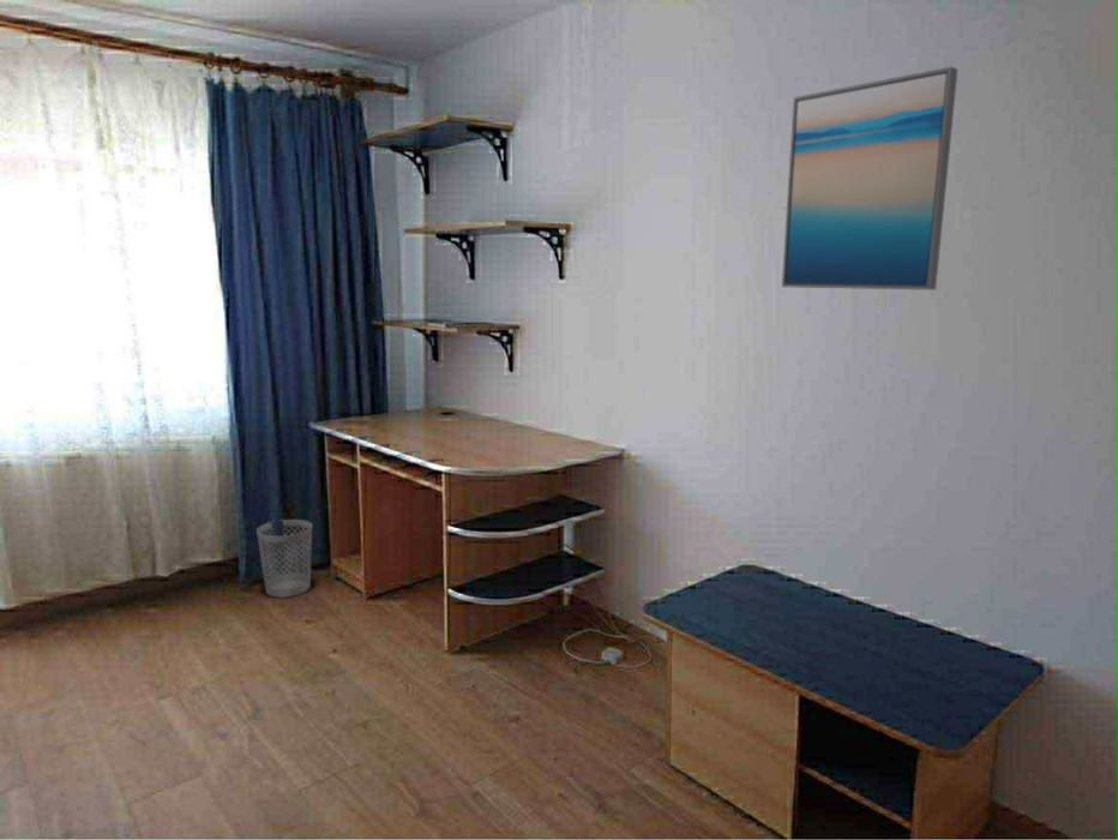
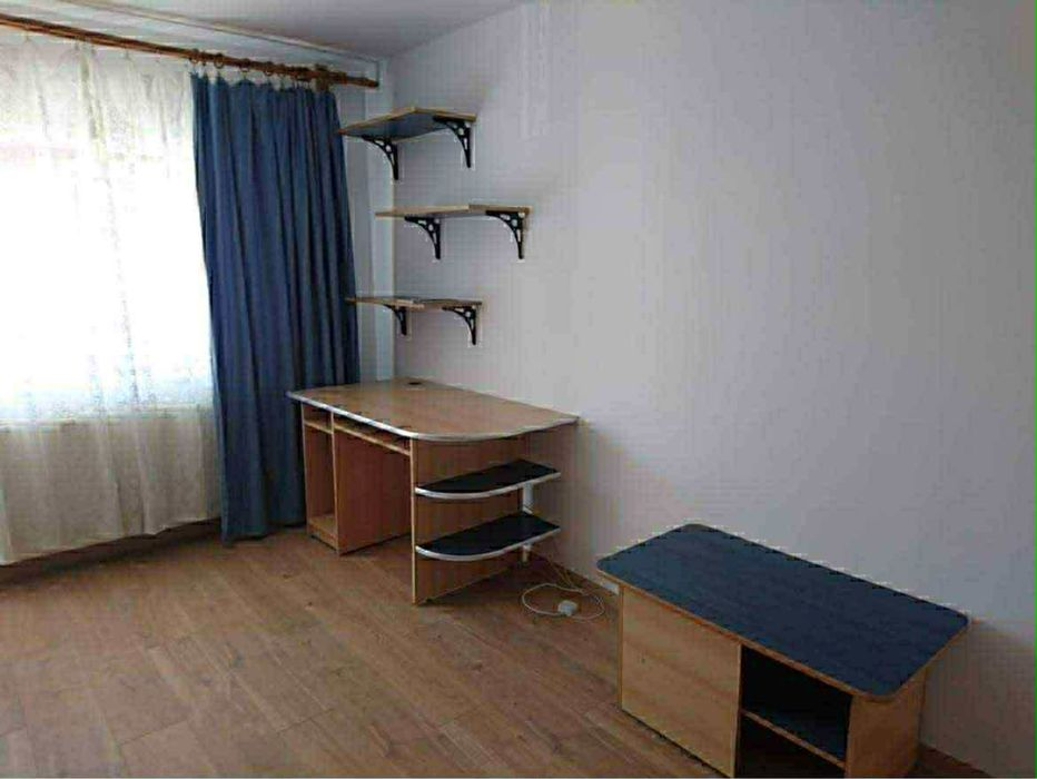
- wall art [781,66,958,290]
- wastebasket [256,518,313,599]
